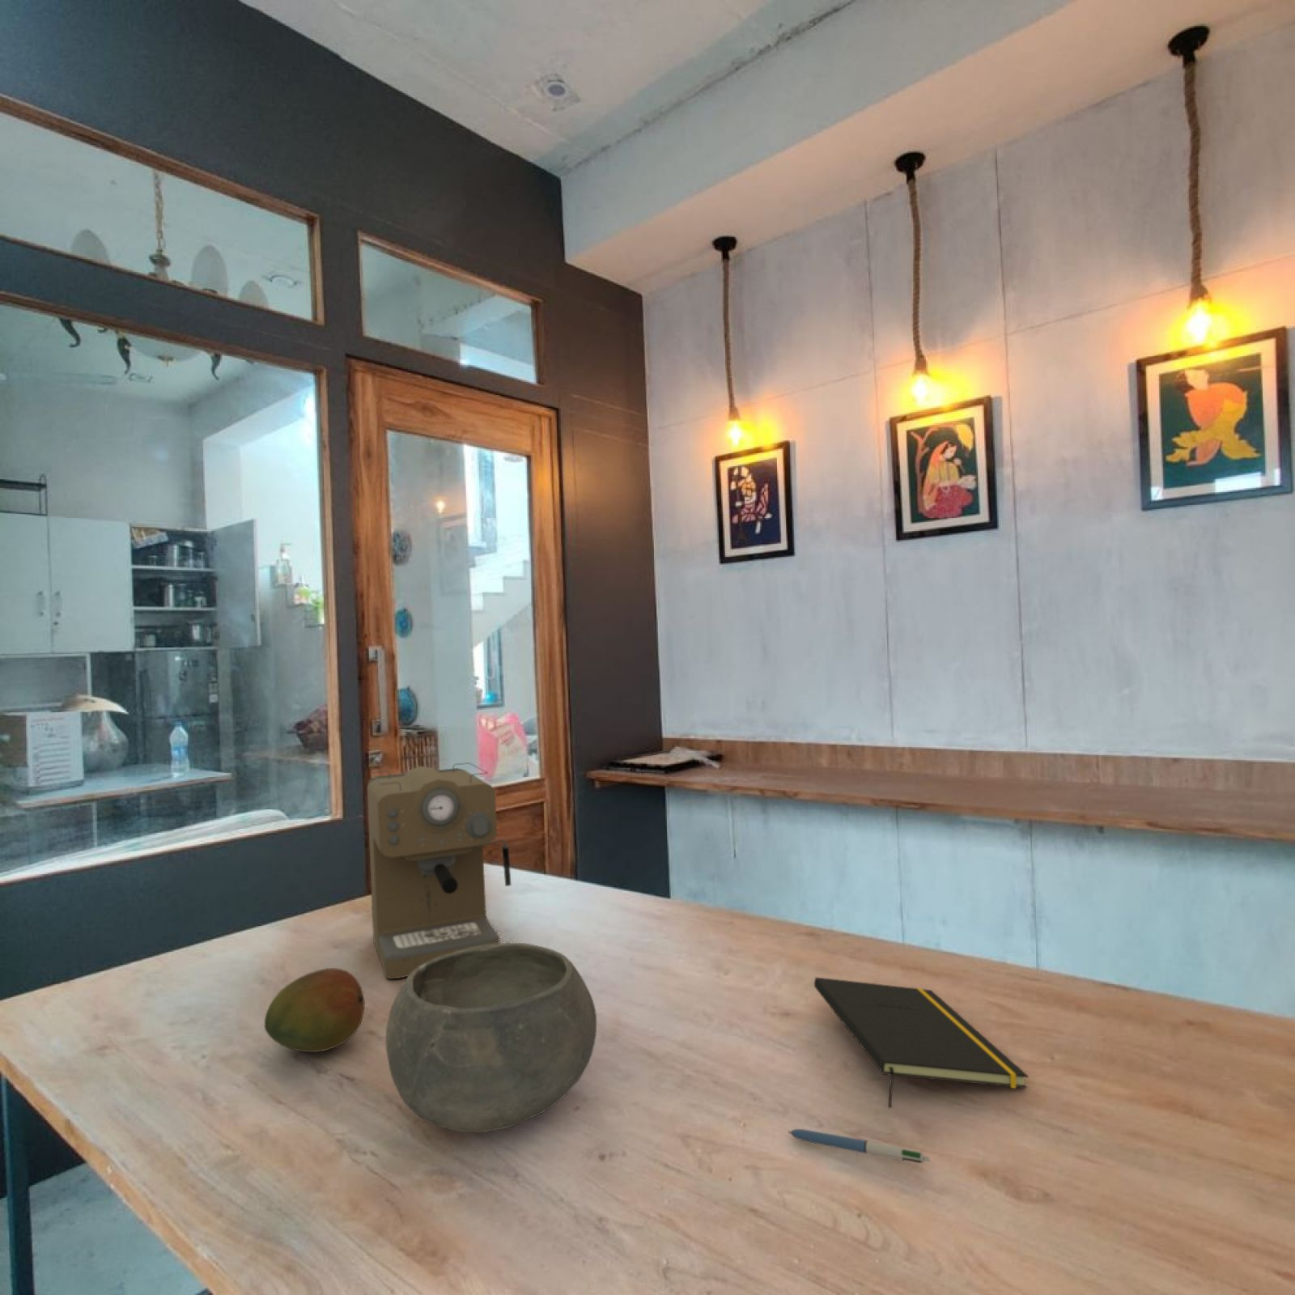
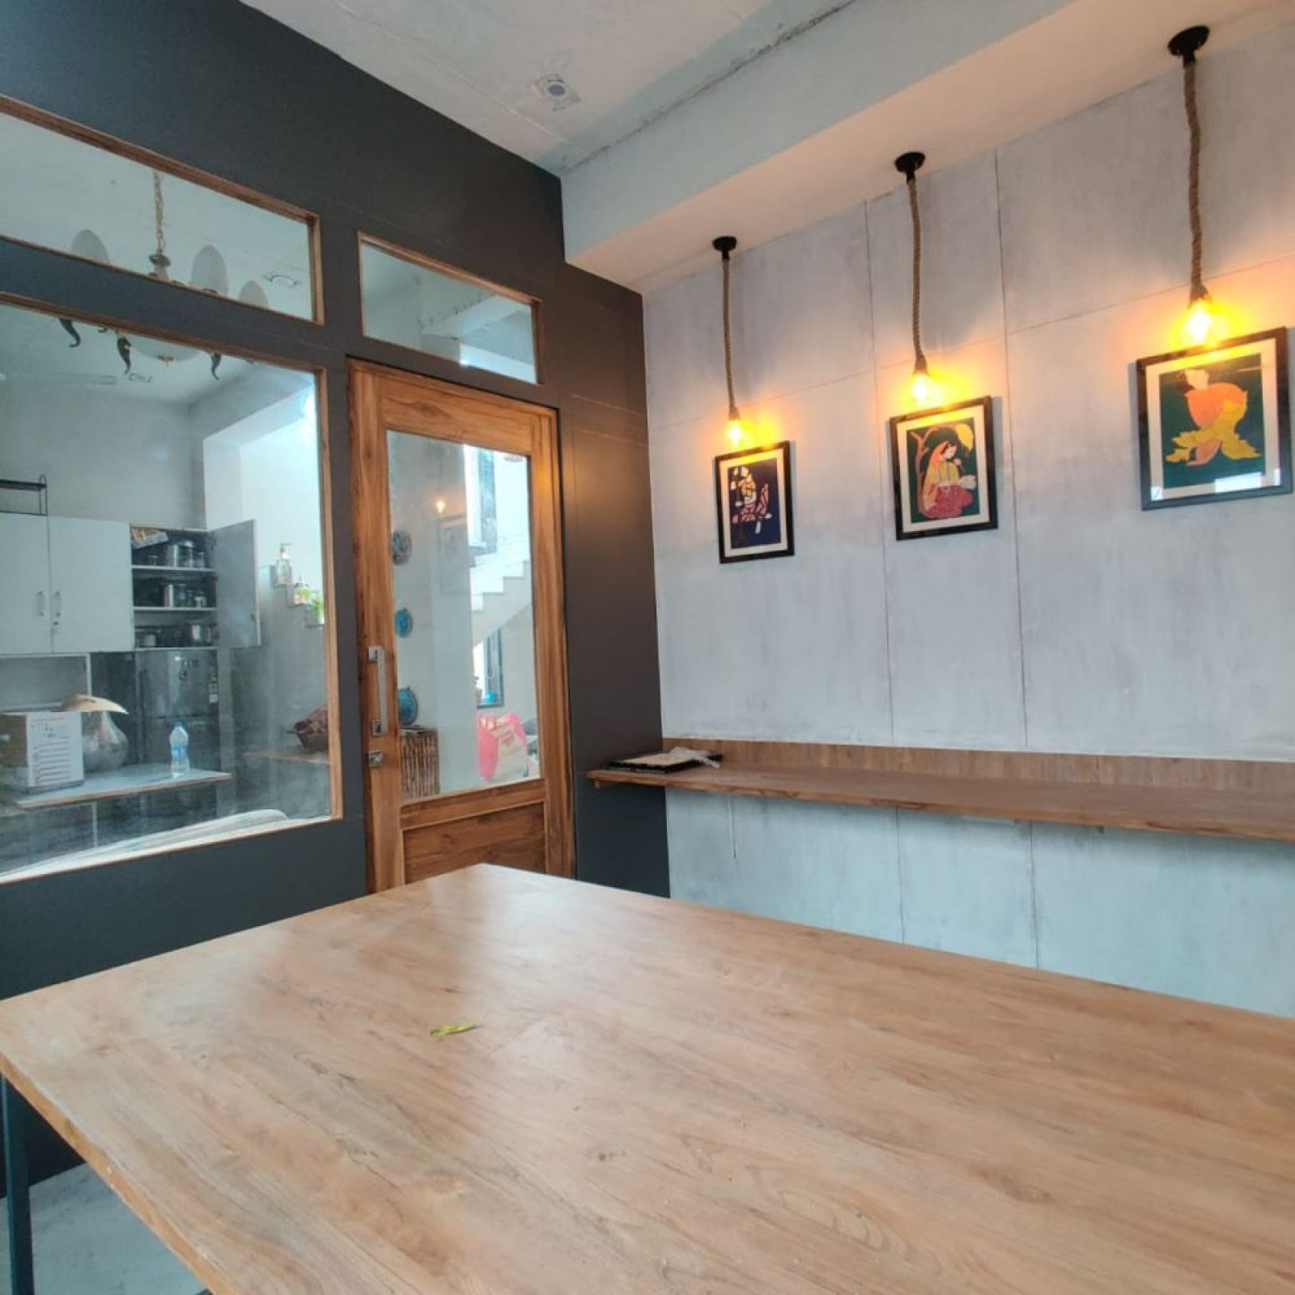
- bowl [384,942,598,1133]
- coffee maker [366,761,511,980]
- fruit [263,968,365,1053]
- pen [786,1128,931,1165]
- notepad [814,977,1028,1109]
